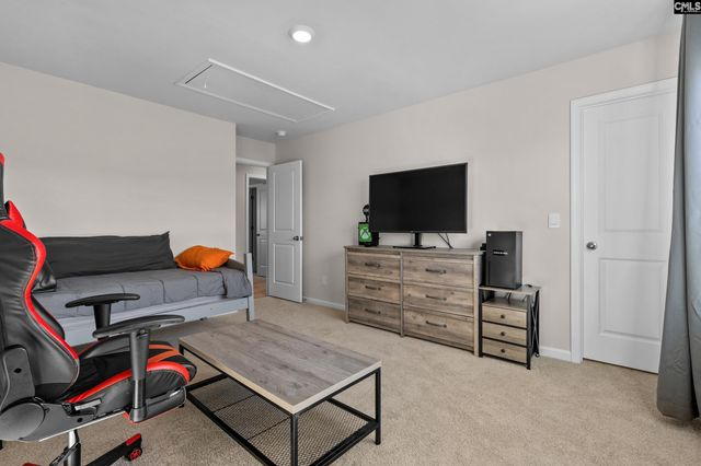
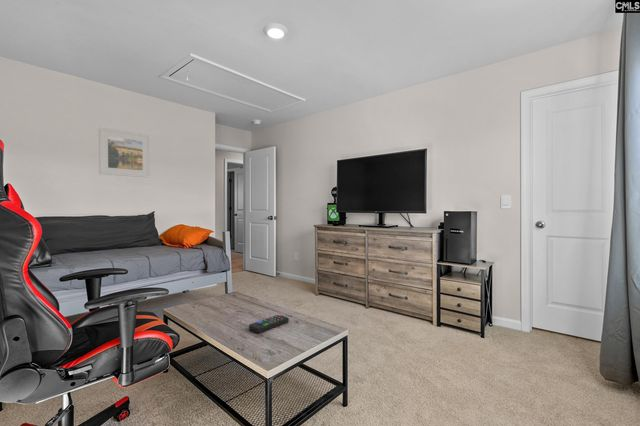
+ remote control [248,314,290,334]
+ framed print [98,126,151,179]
